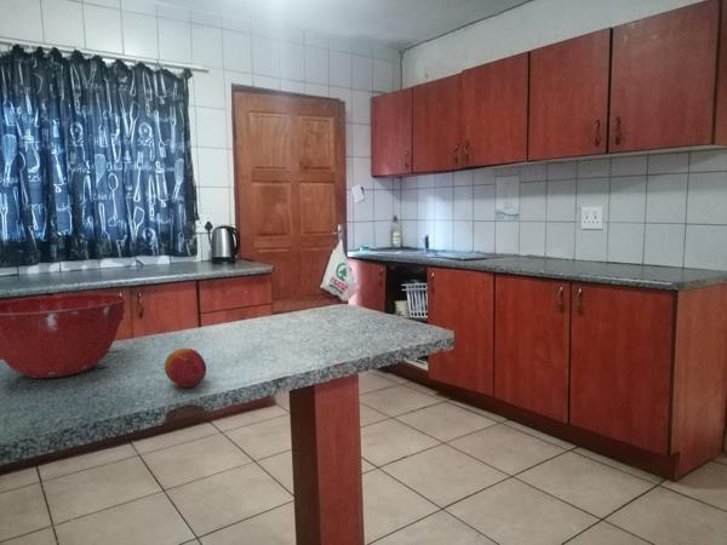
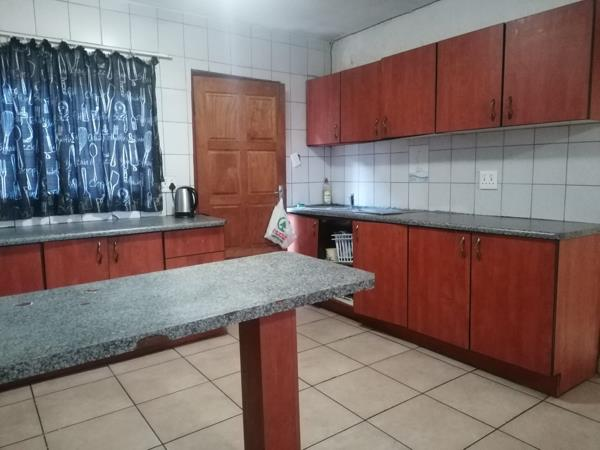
- mixing bowl [0,293,128,379]
- fruit [164,348,207,389]
